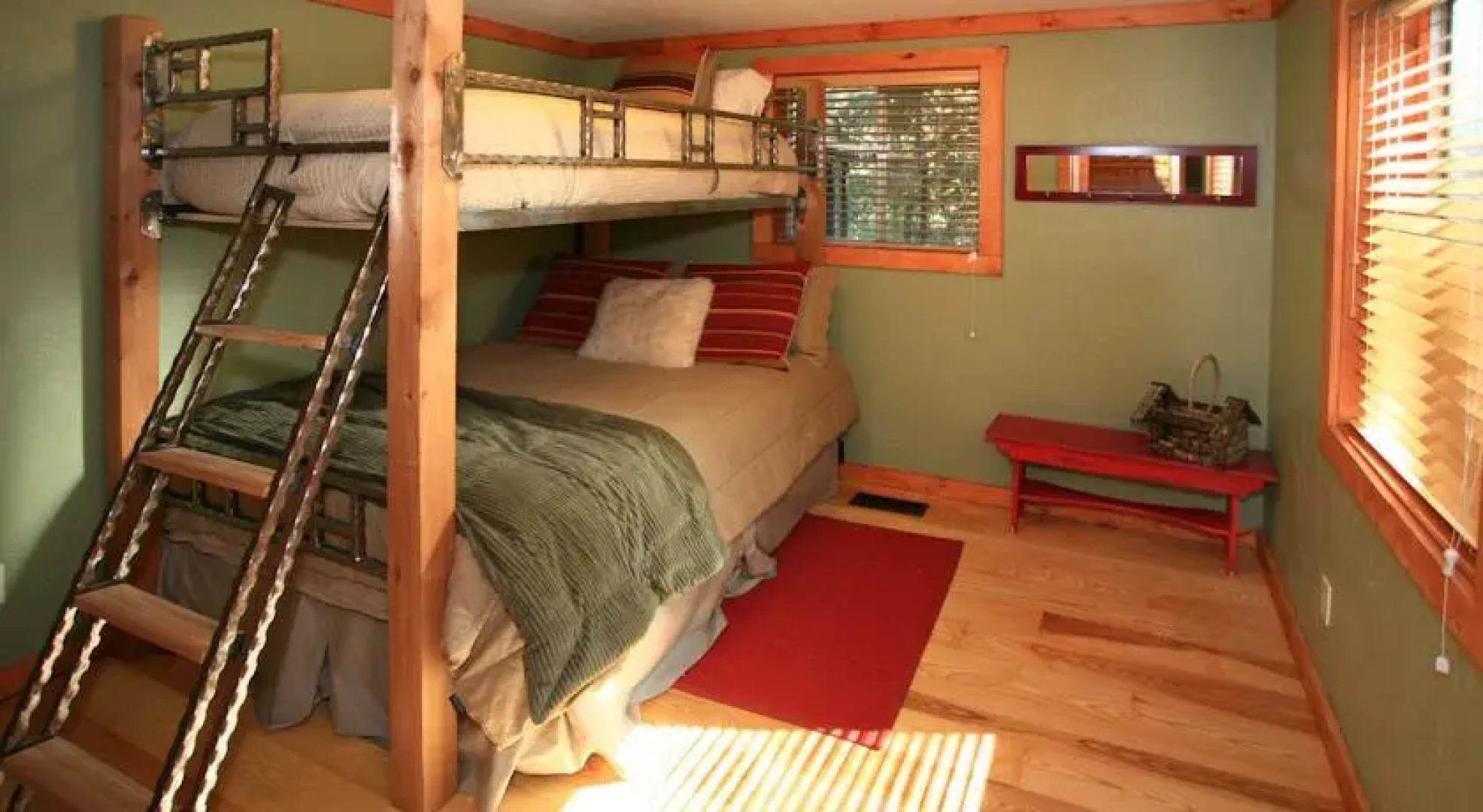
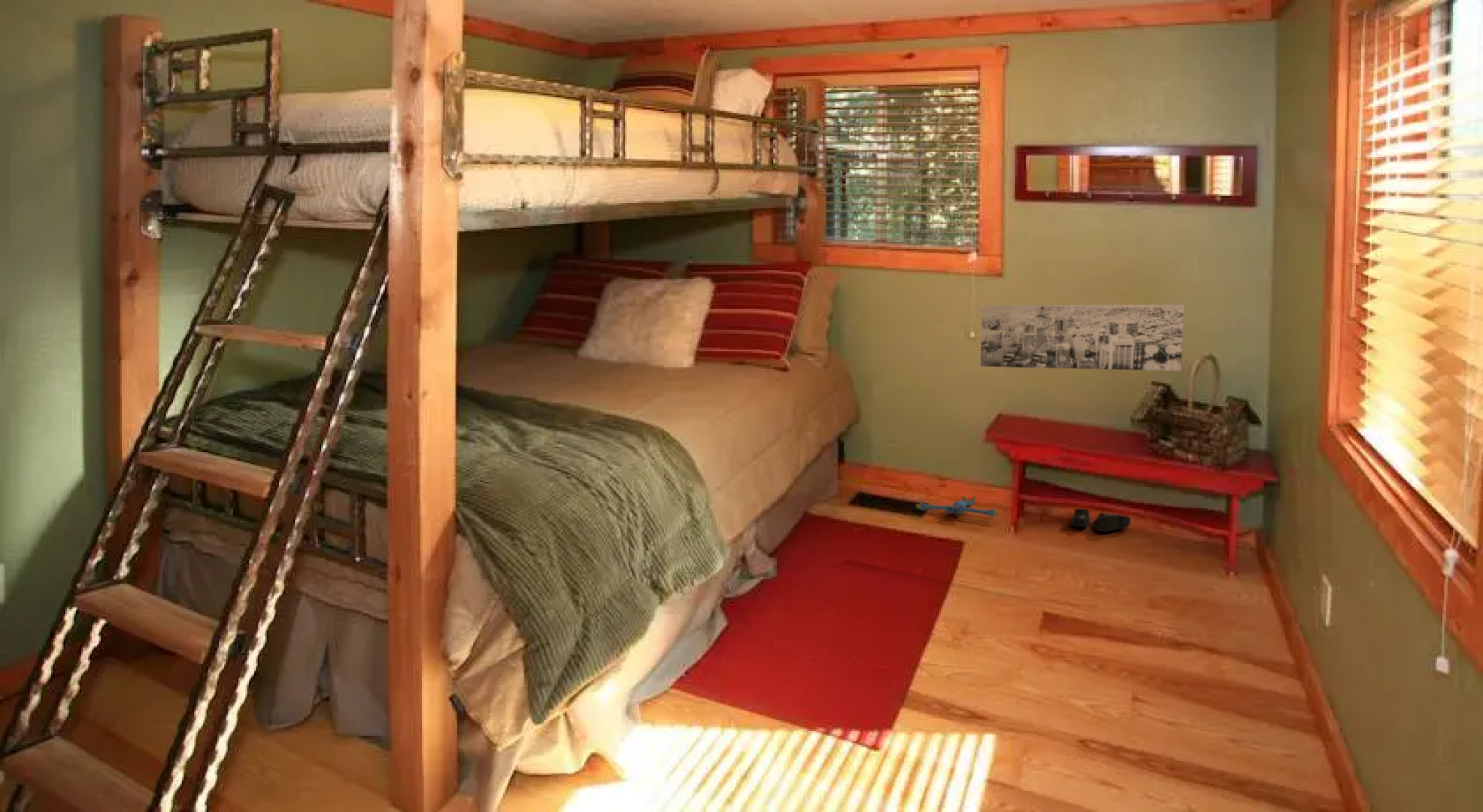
+ plush toy [915,495,1001,518]
+ boots [1069,508,1131,532]
+ wall art [980,304,1184,371]
